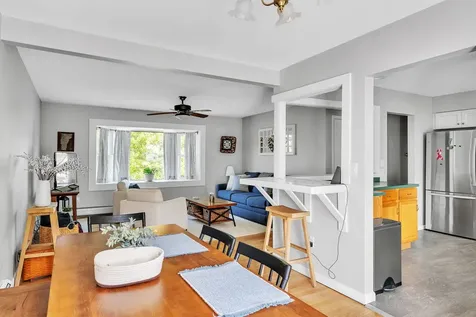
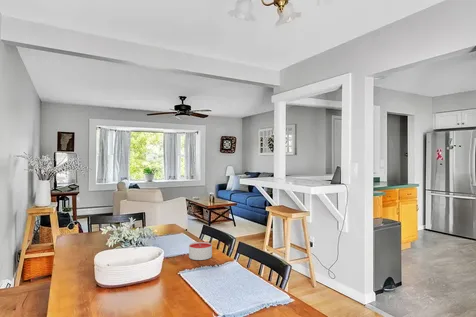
+ candle [188,241,213,261]
